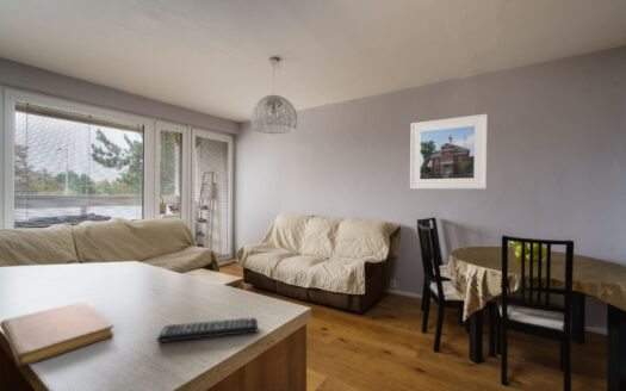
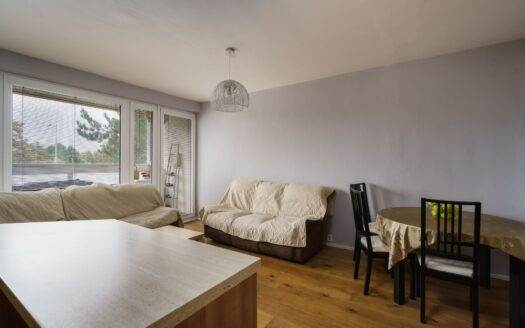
- notebook [0,302,116,367]
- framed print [409,113,489,190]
- remote control [156,317,259,343]
